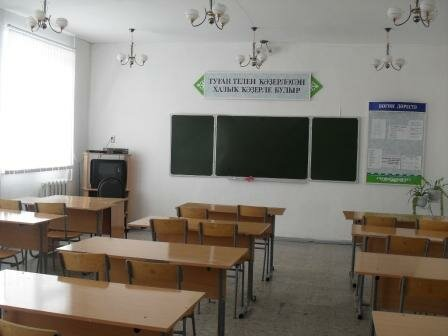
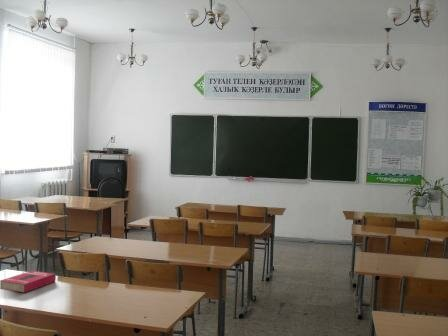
+ book [0,270,57,294]
